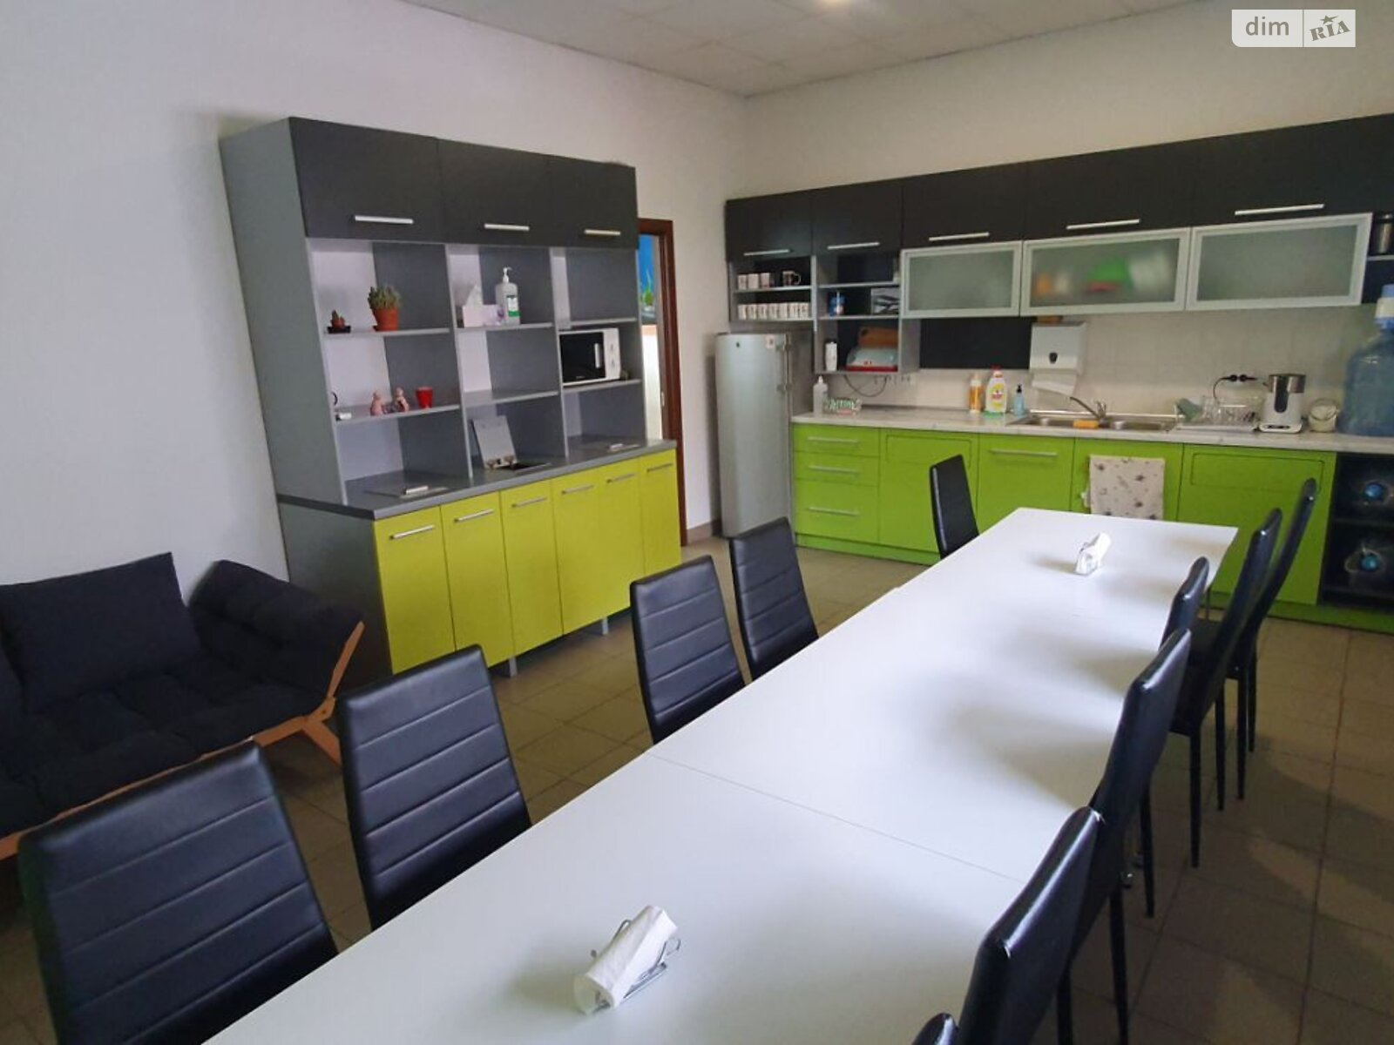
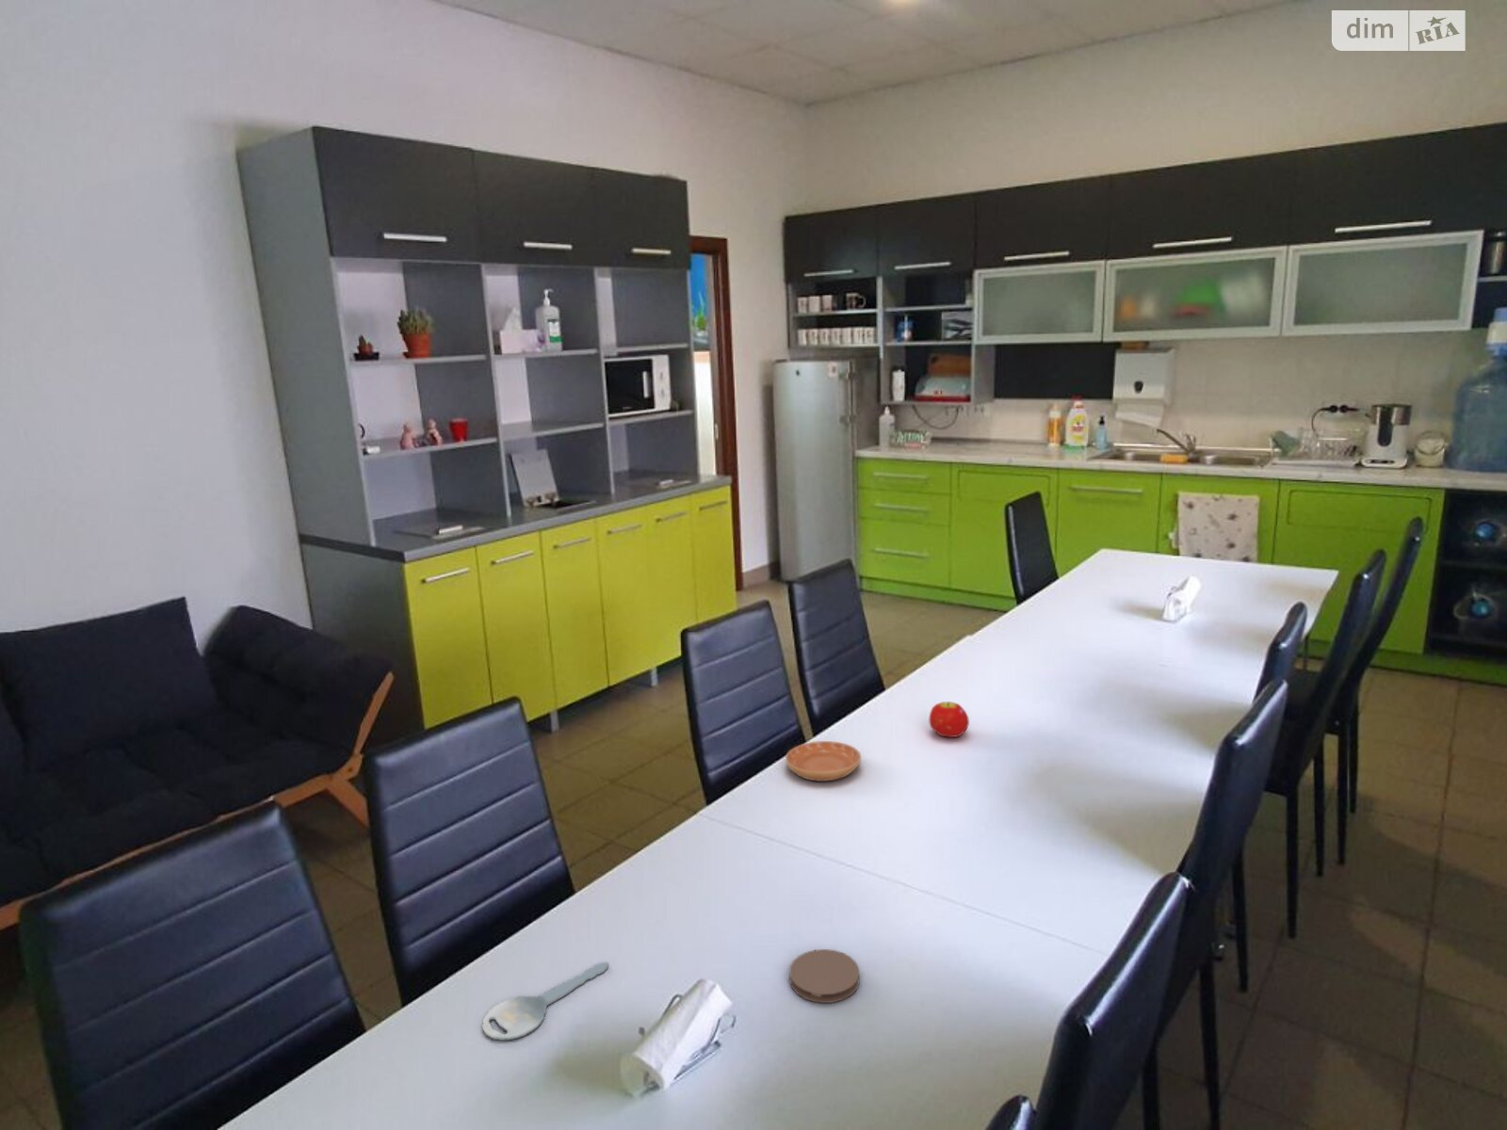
+ coaster [788,948,860,1004]
+ key [482,961,610,1041]
+ fruit [929,700,971,738]
+ saucer [784,741,861,782]
